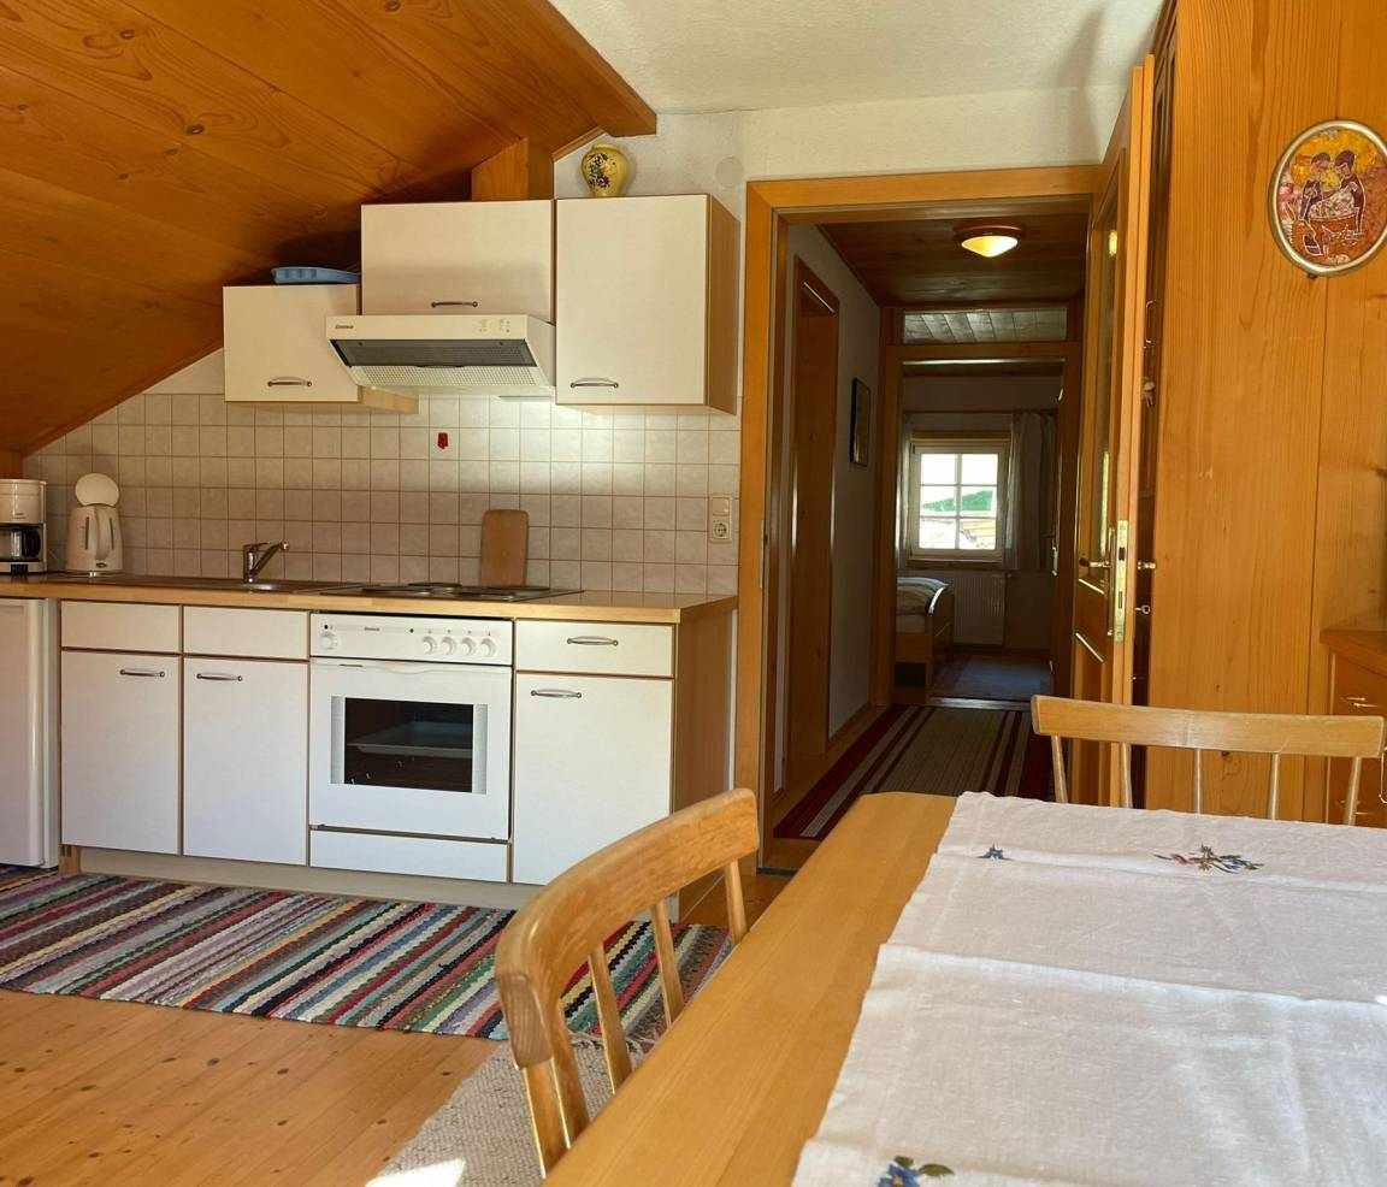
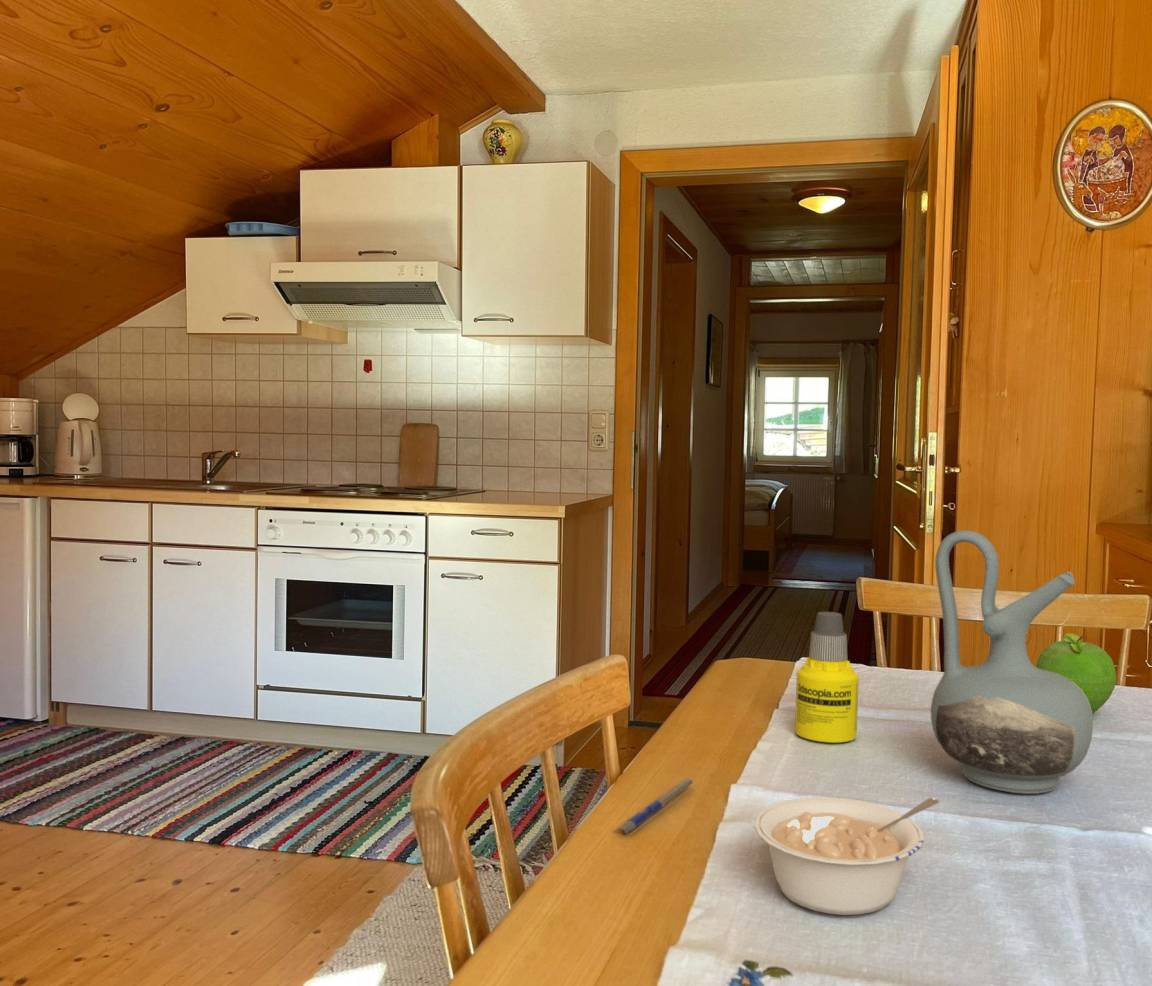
+ fruit [1035,633,1117,715]
+ legume [753,796,940,916]
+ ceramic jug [930,530,1094,795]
+ bottle [794,611,860,744]
+ pen [612,777,698,836]
